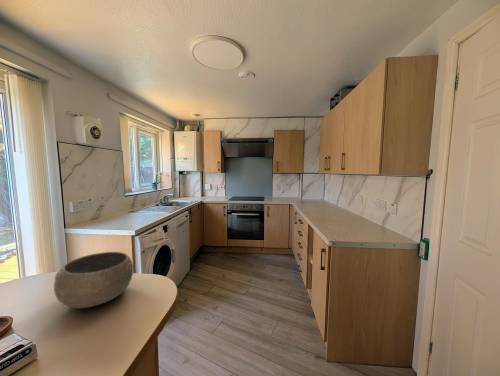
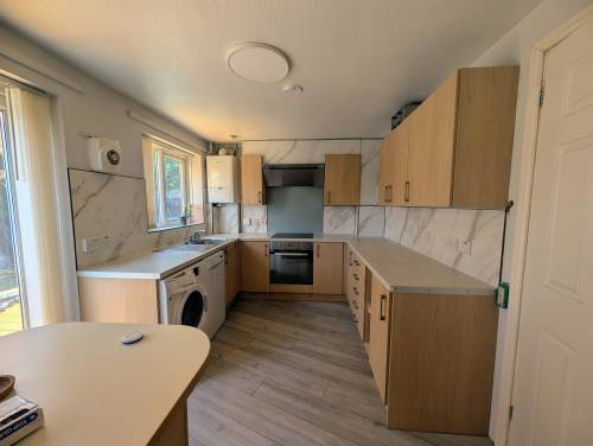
- bowl [53,251,134,309]
